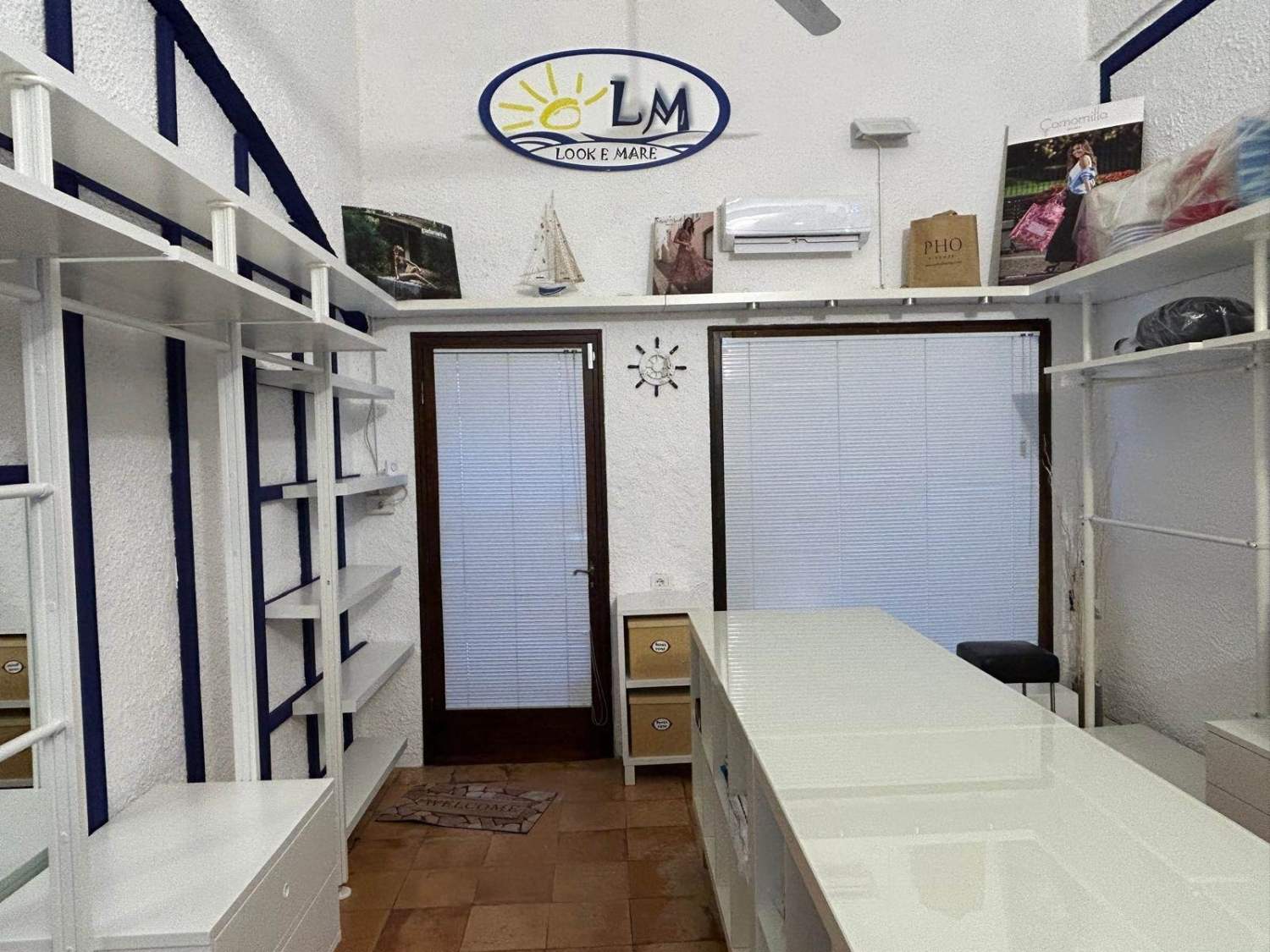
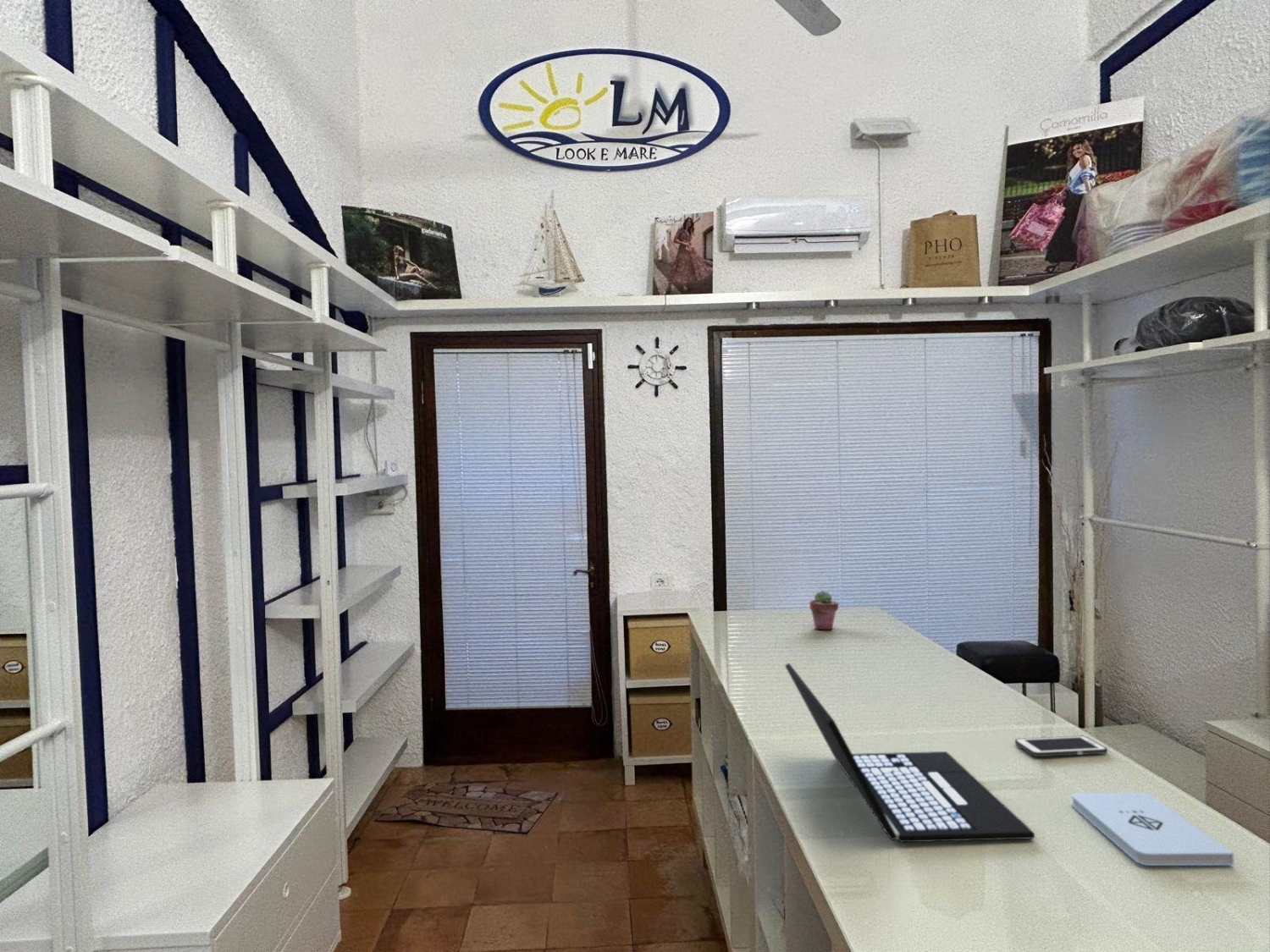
+ potted succulent [809,590,840,630]
+ laptop [784,663,1035,843]
+ notepad [1071,792,1234,867]
+ cell phone [1014,735,1108,757]
